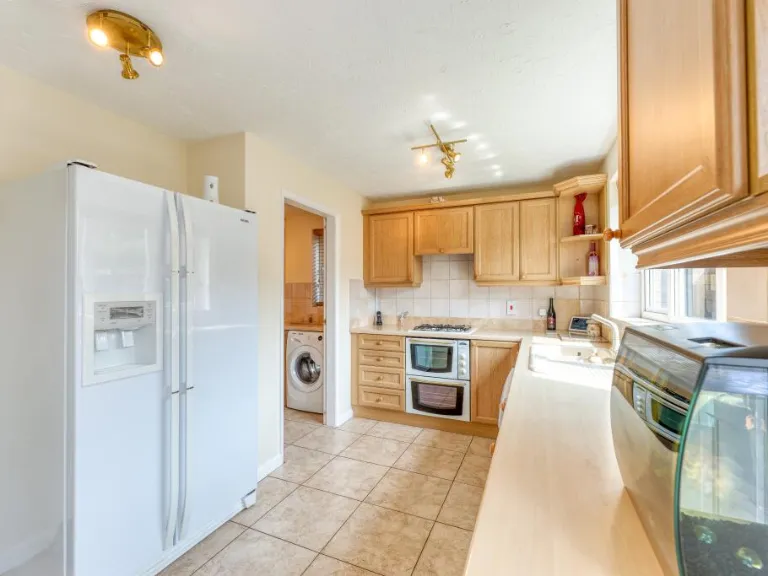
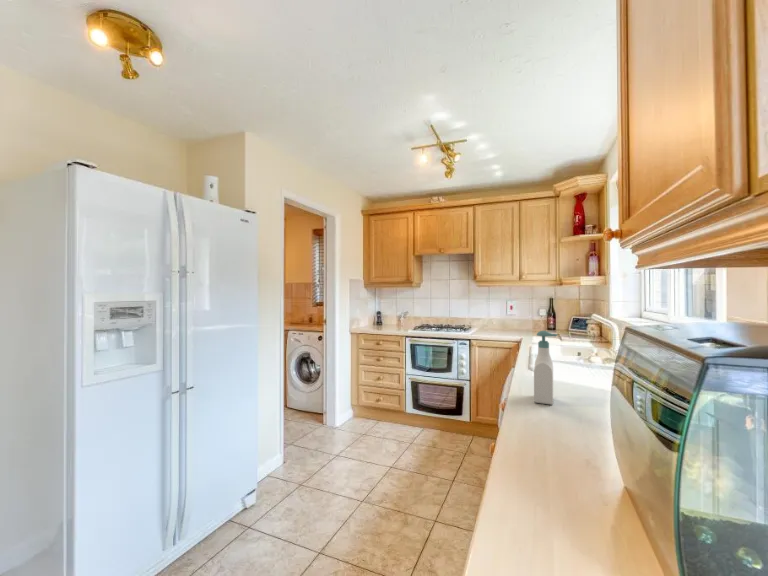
+ soap bottle [533,330,559,406]
